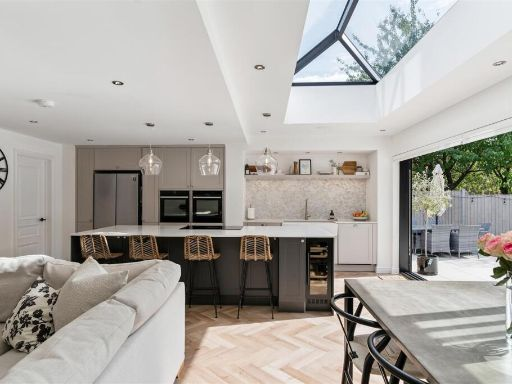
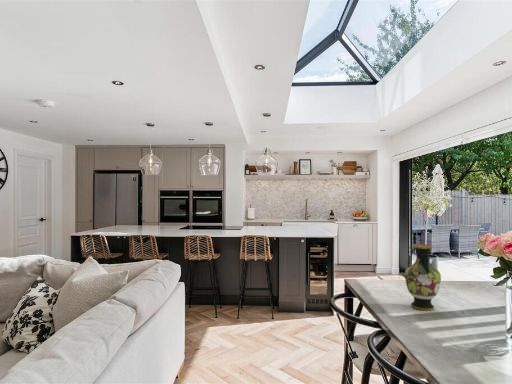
+ vase [404,243,442,311]
